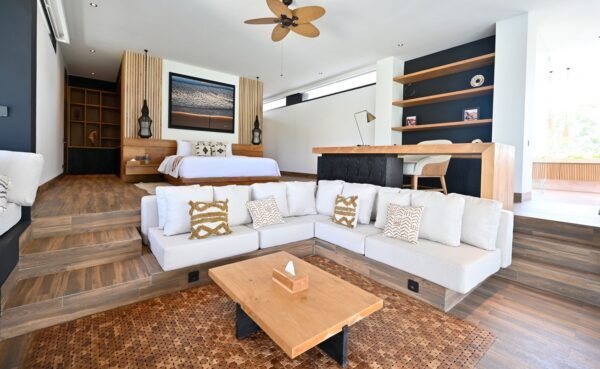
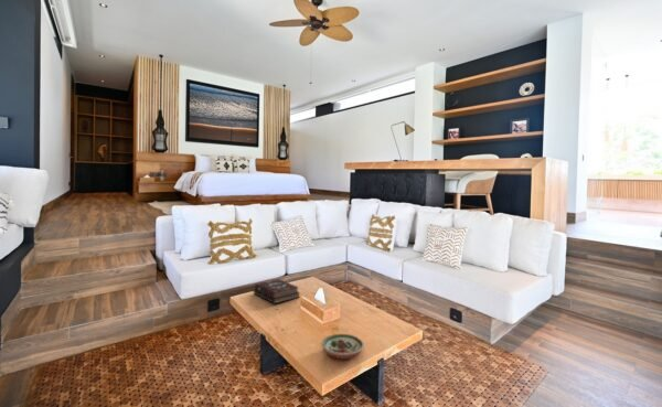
+ decorative bowl [321,333,365,361]
+ hardback book [253,278,301,304]
